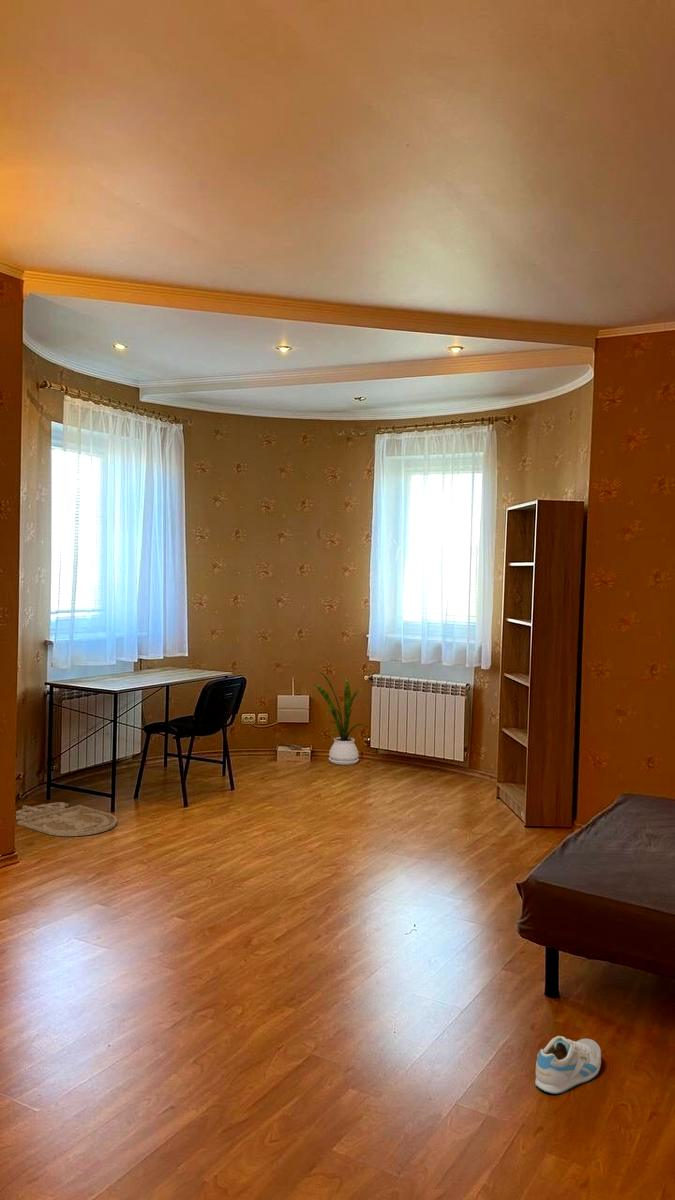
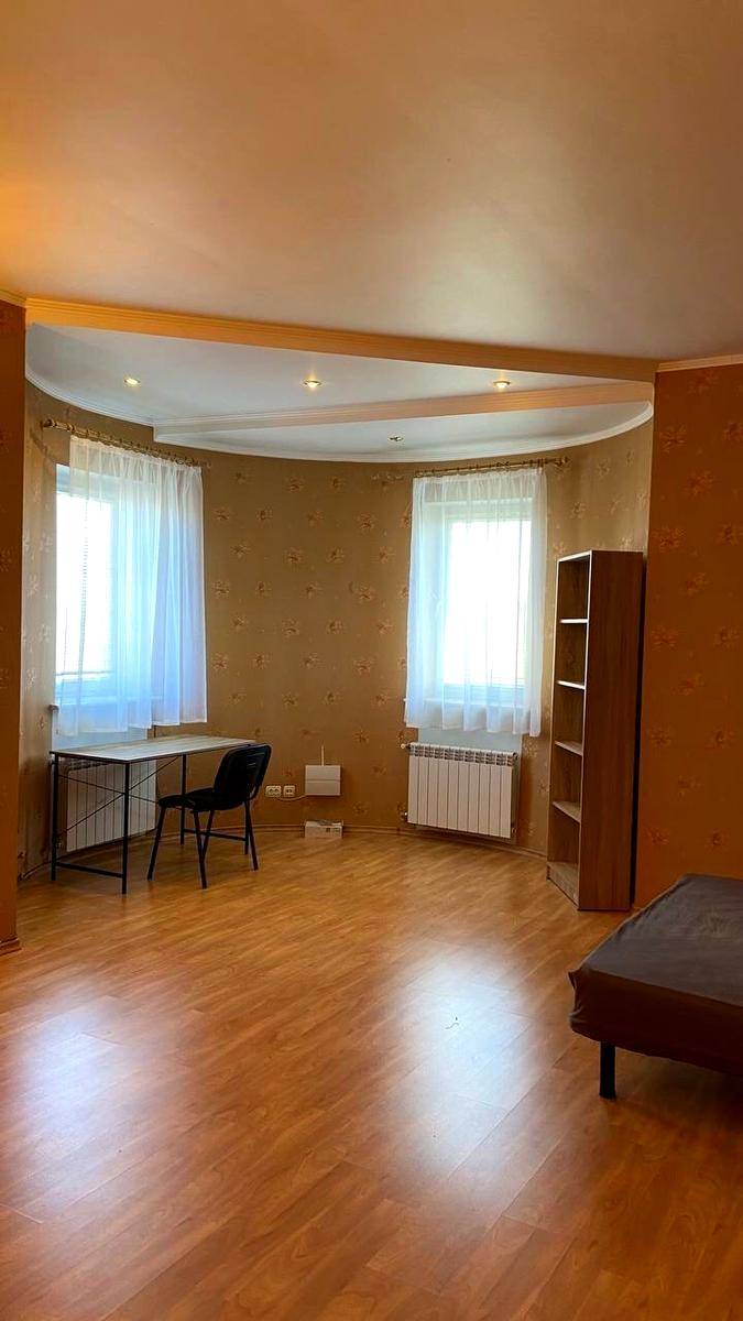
- sneaker [534,1035,602,1095]
- house plant [312,670,370,766]
- doormat [15,801,118,837]
